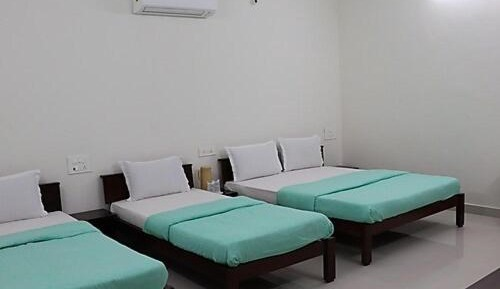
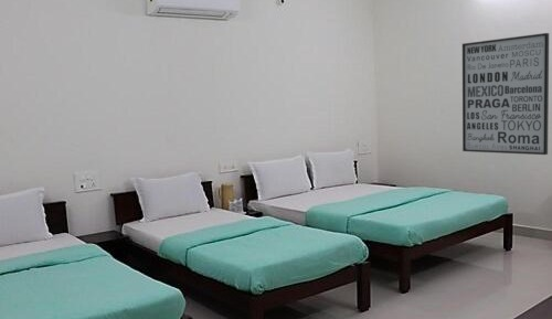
+ wall art [461,32,550,156]
